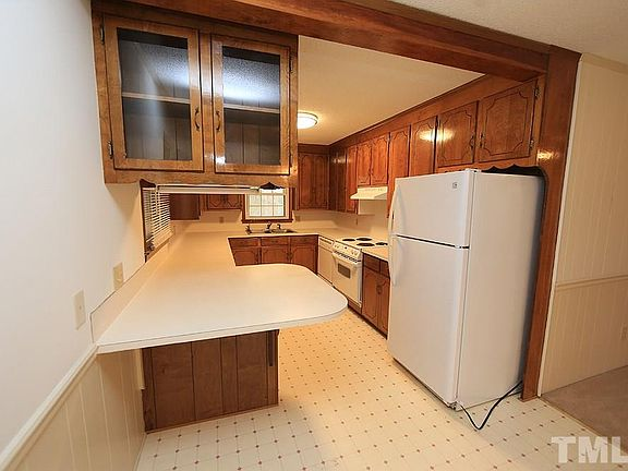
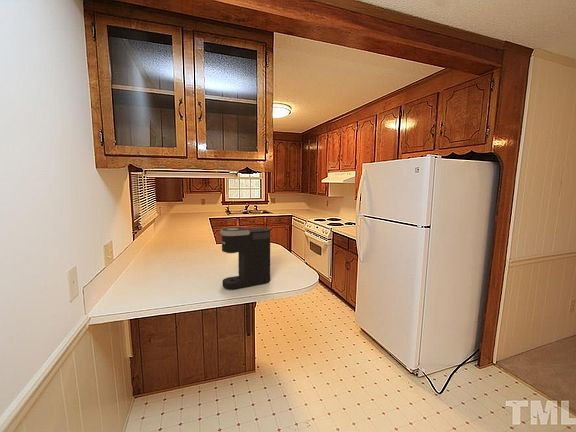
+ coffee maker [219,226,271,290]
